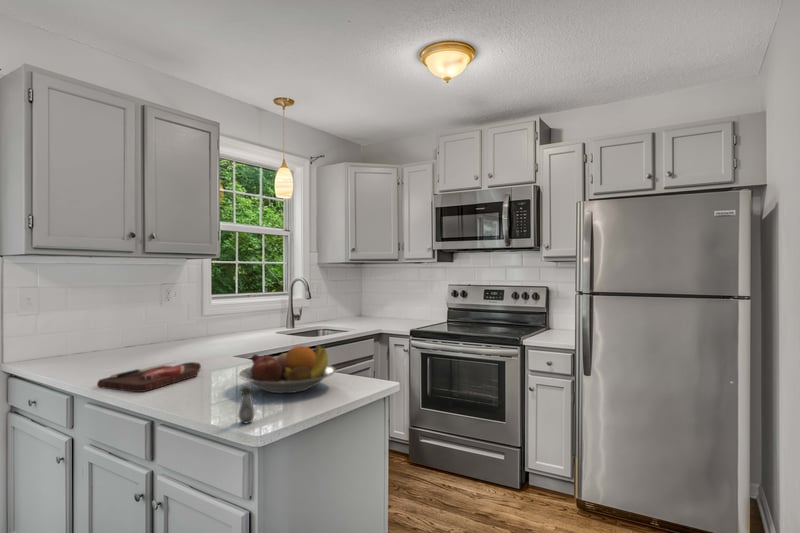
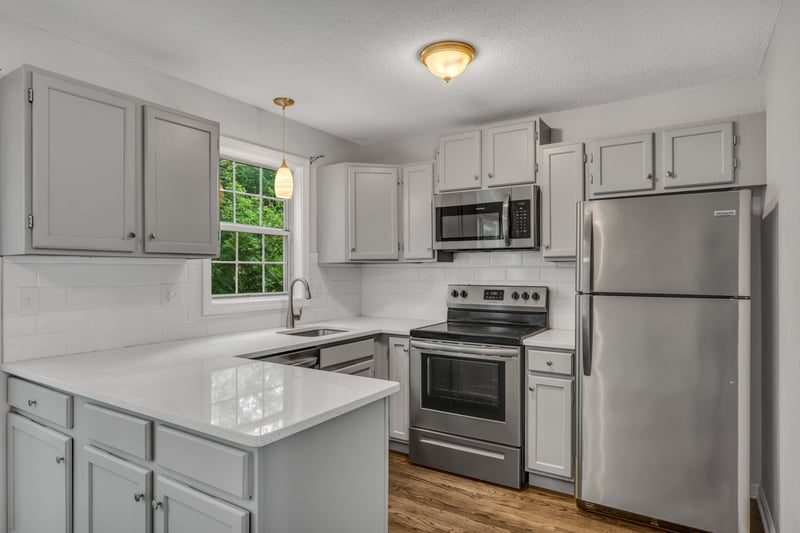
- cutting board [96,361,202,393]
- salt shaker [237,385,256,424]
- fruit bowl [236,344,337,394]
